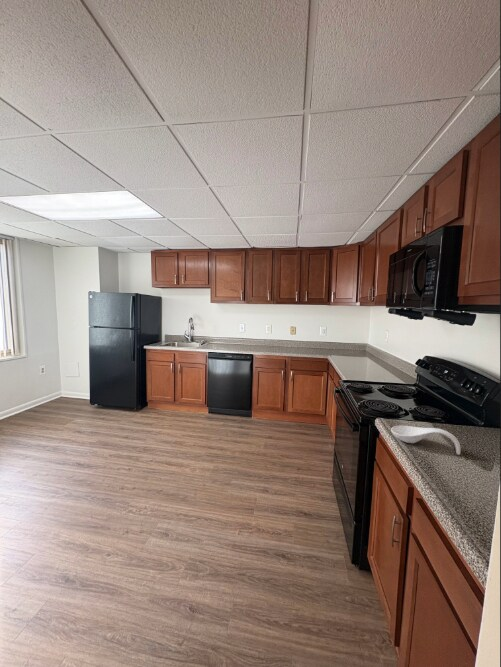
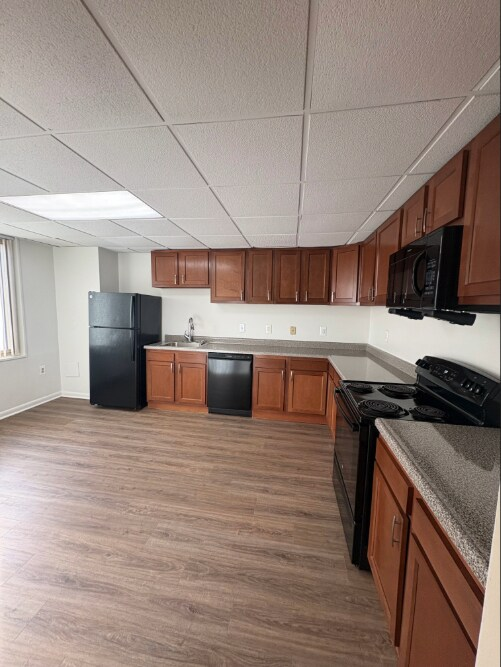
- spoon rest [390,425,461,456]
